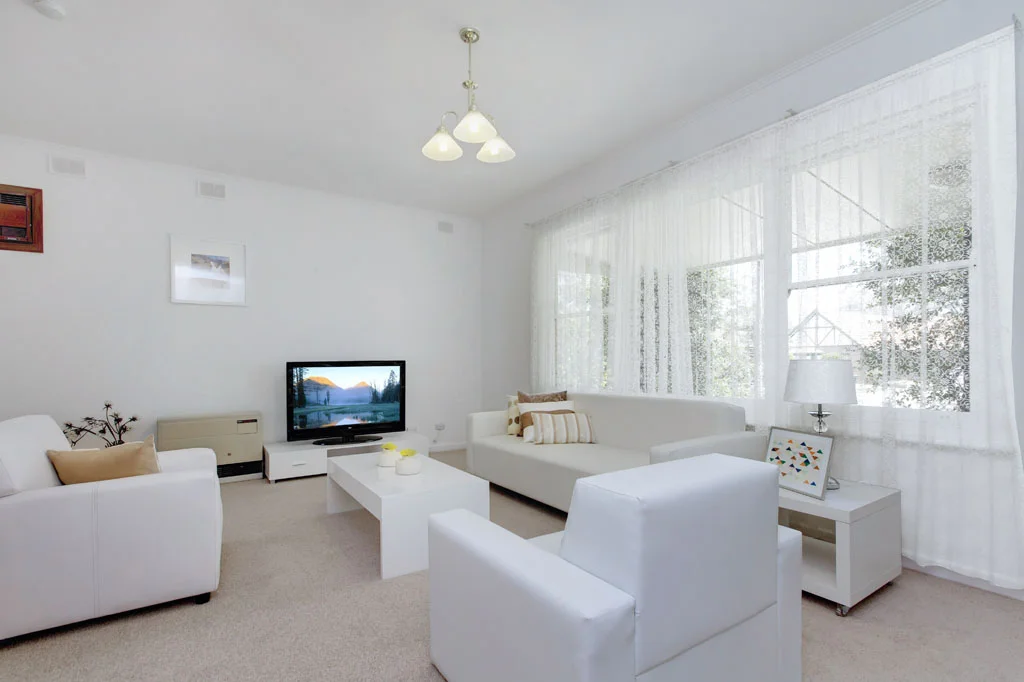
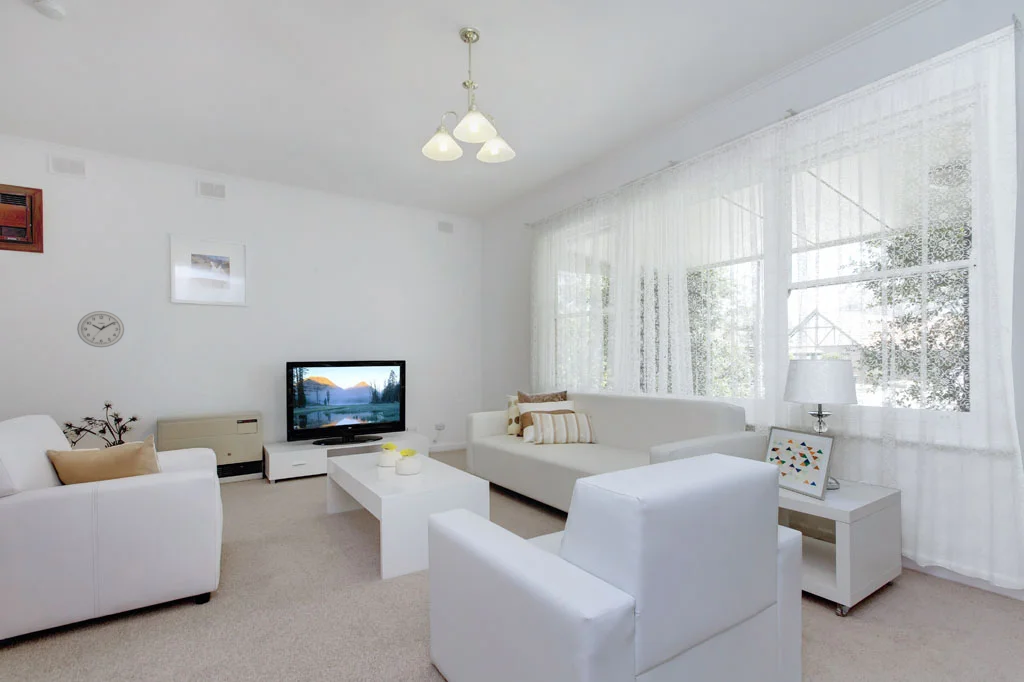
+ wall clock [76,310,125,348]
